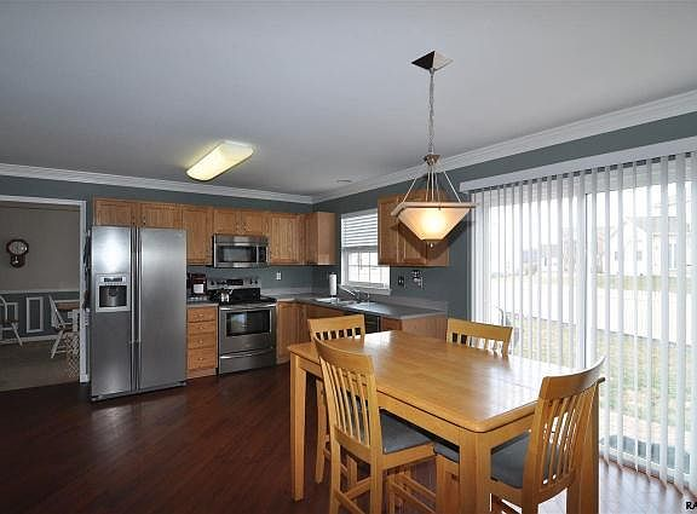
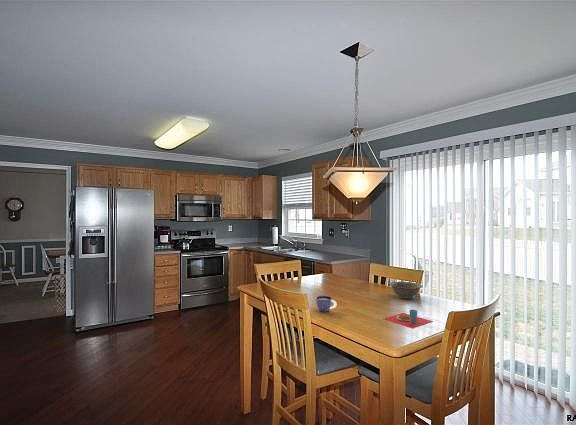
+ decorative bowl [388,281,424,300]
+ cup [315,295,338,313]
+ placemat [382,309,433,329]
